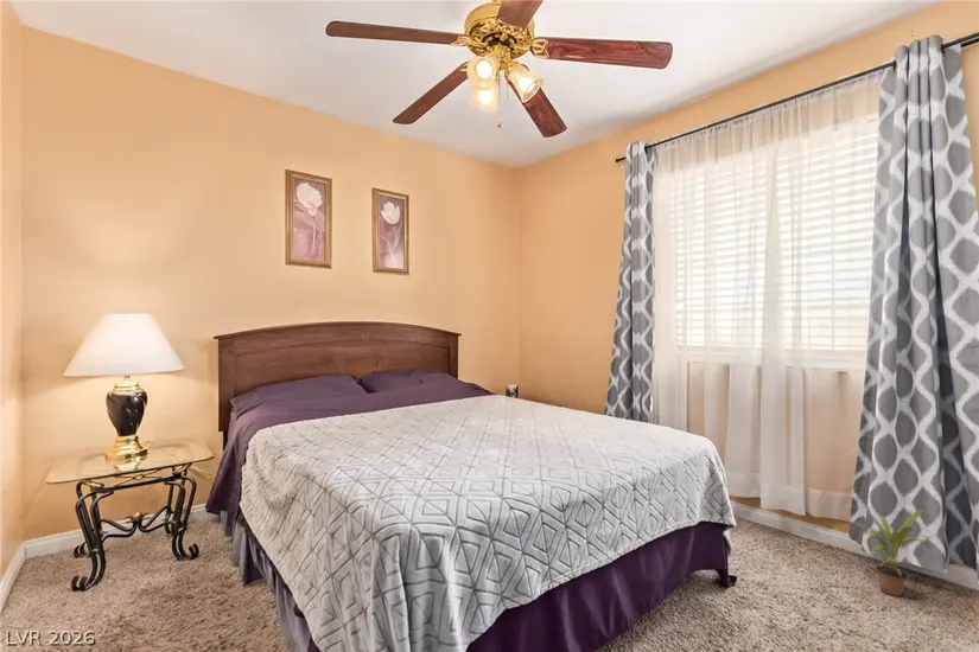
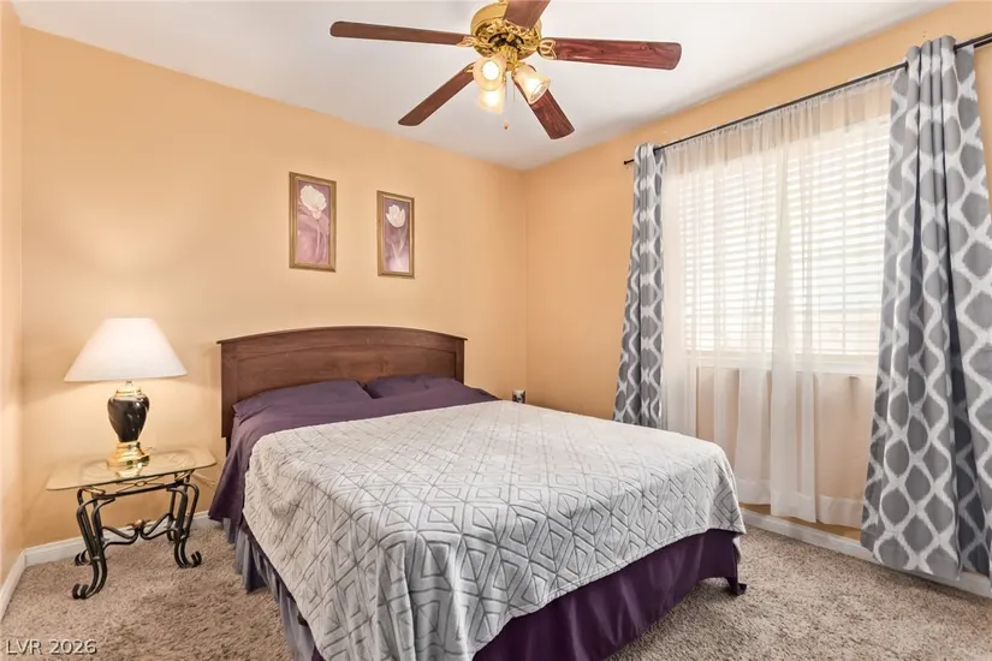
- potted plant [863,509,936,597]
